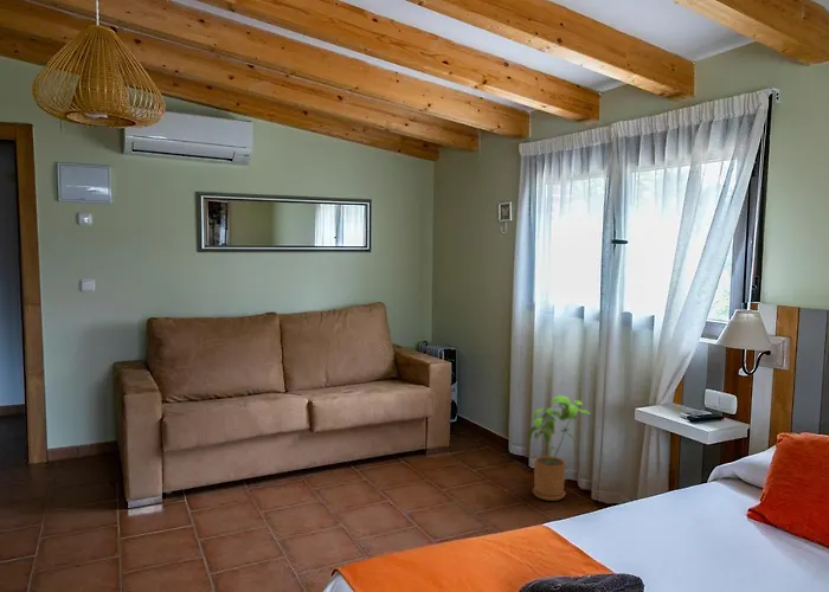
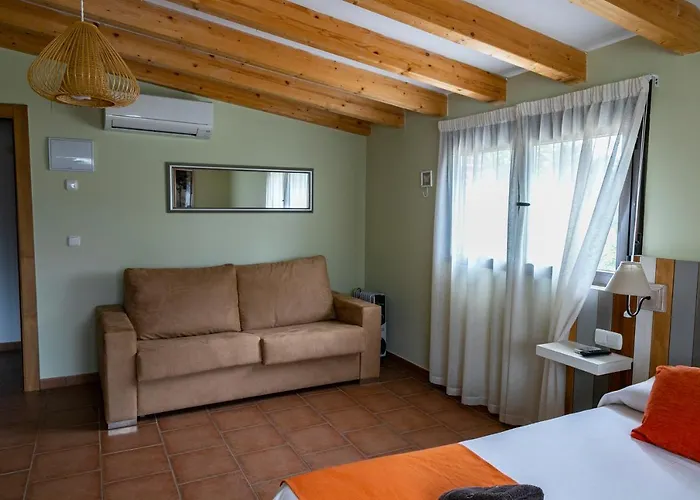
- house plant [526,394,592,502]
